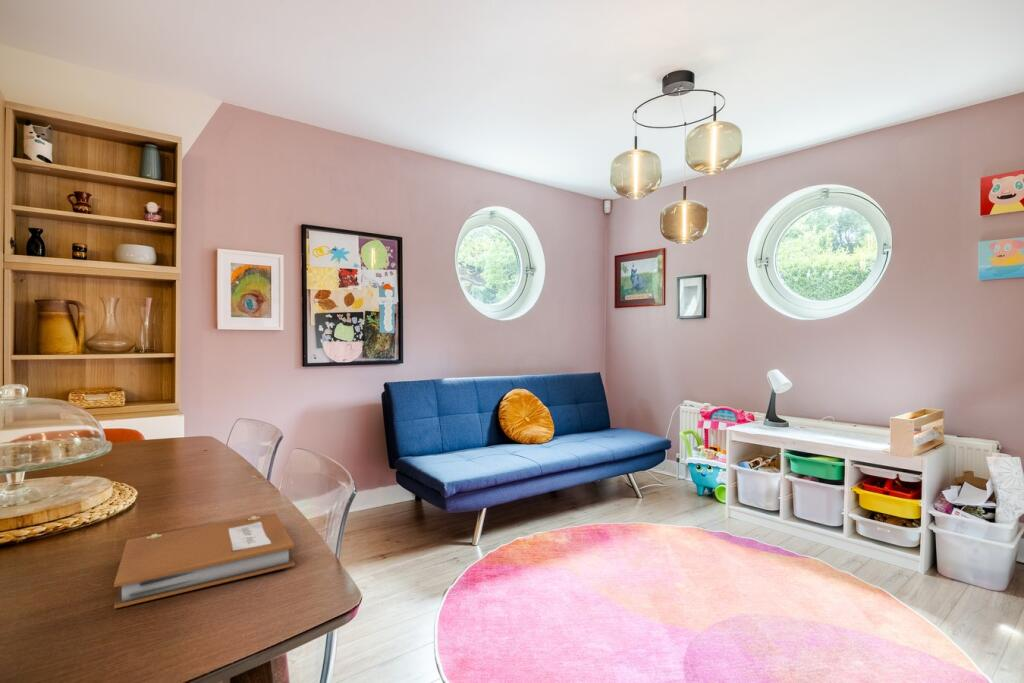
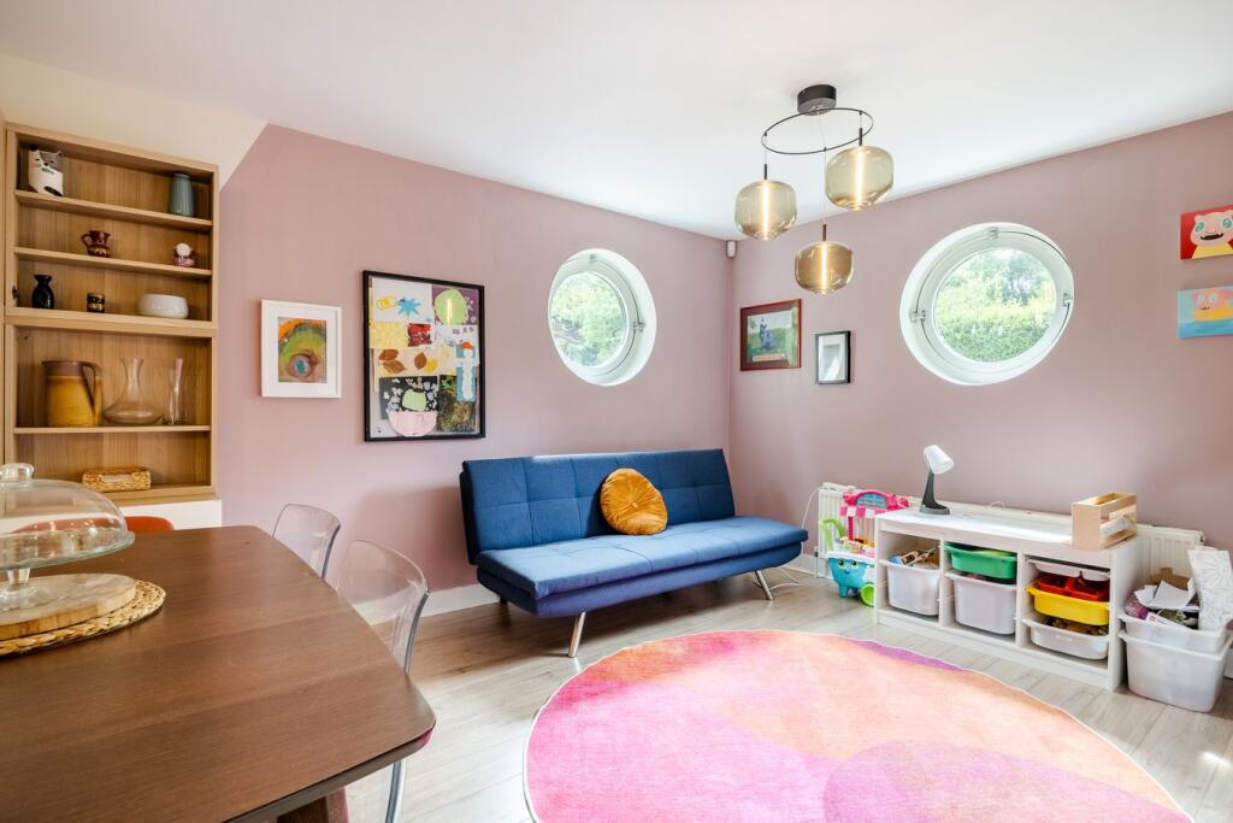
- notebook [113,512,296,610]
